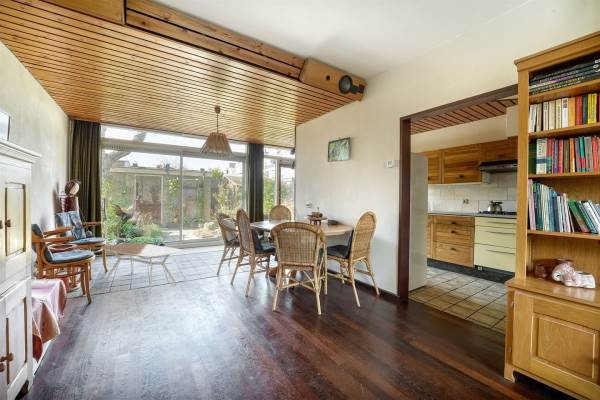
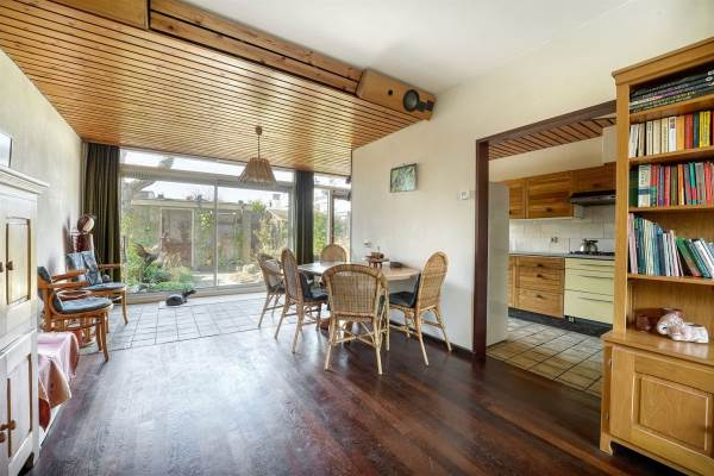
- coffee table [100,242,183,293]
